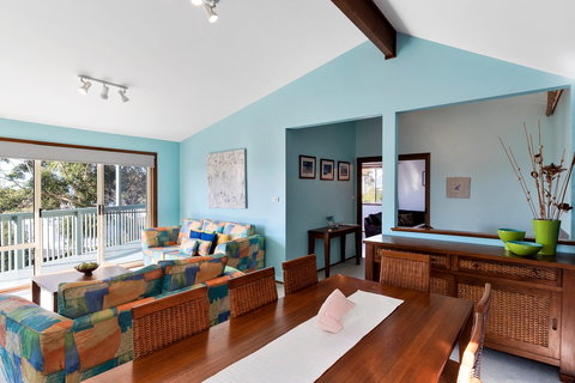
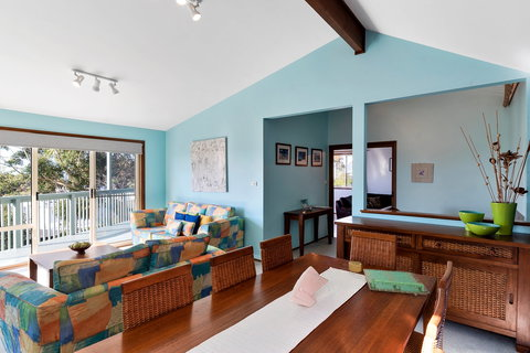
+ placemat [348,260,432,297]
